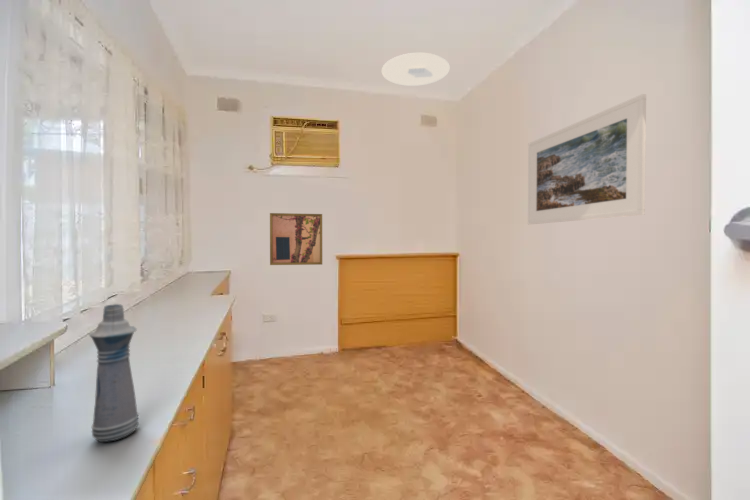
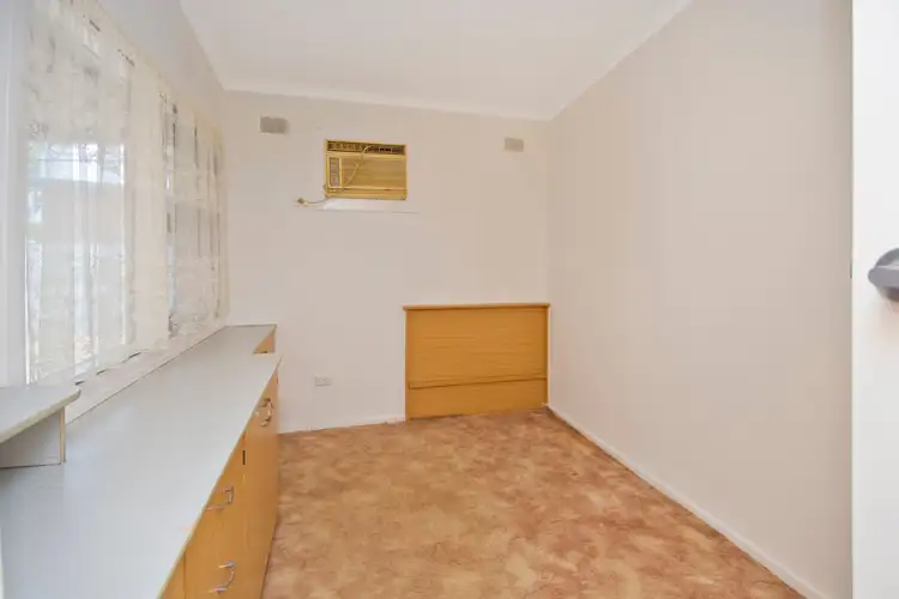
- wall art [269,212,323,266]
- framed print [527,93,647,225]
- bottle [88,303,140,443]
- ceiling light [381,52,451,87]
